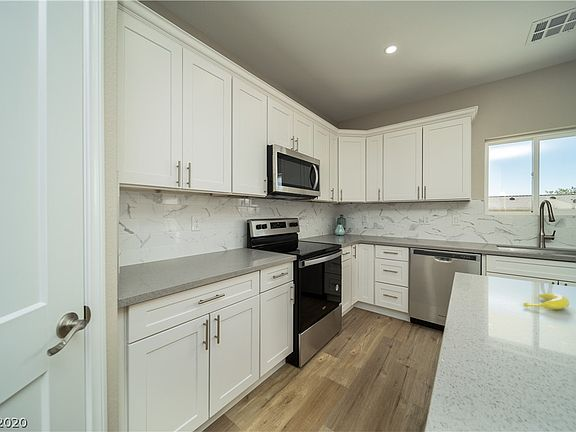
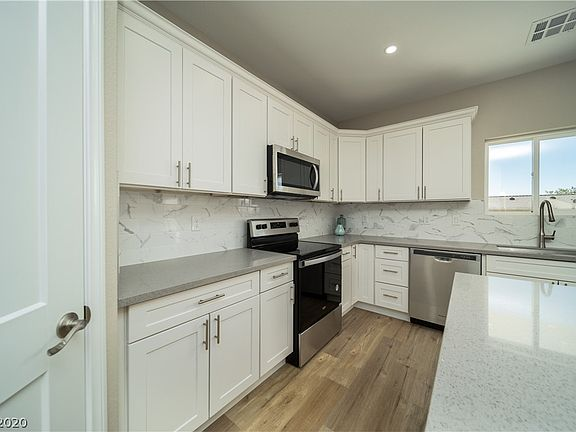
- banana [523,292,570,310]
